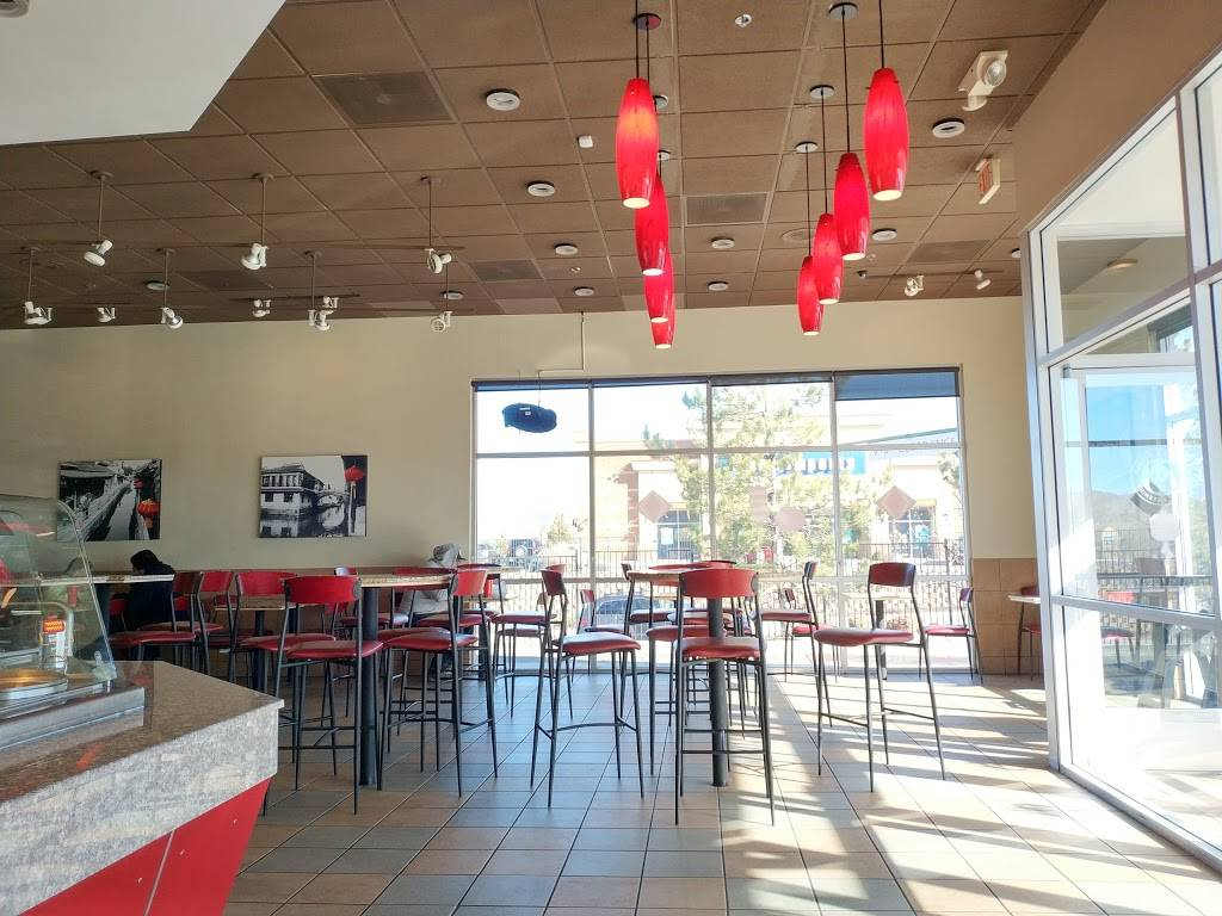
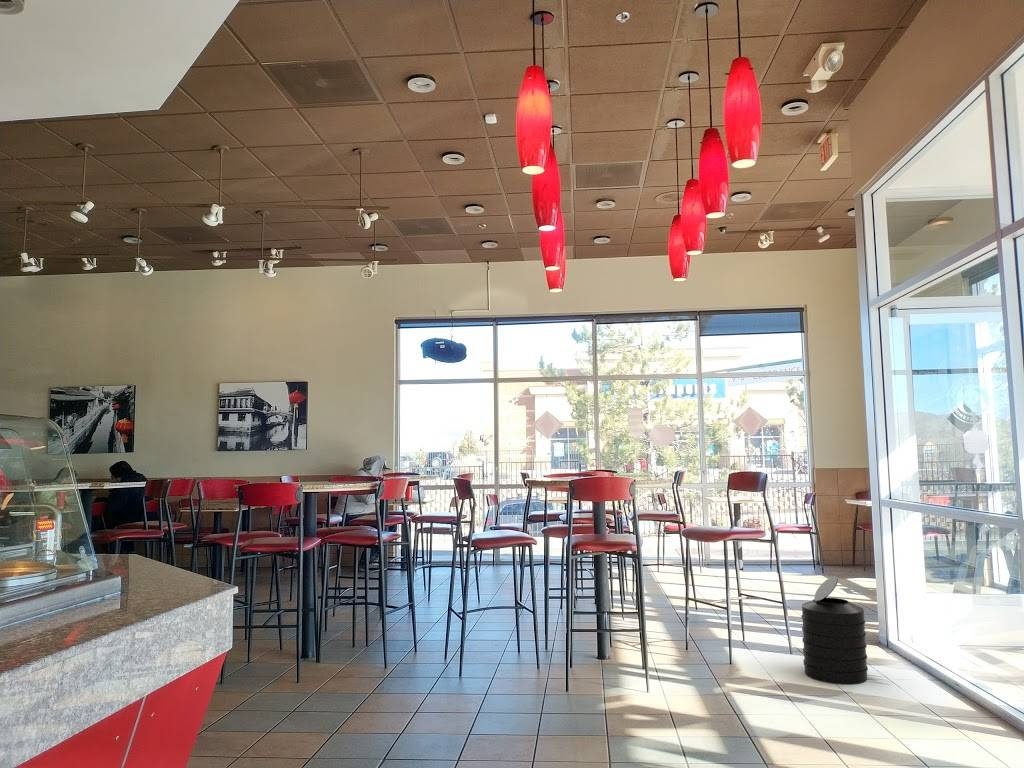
+ trash can [801,575,869,685]
